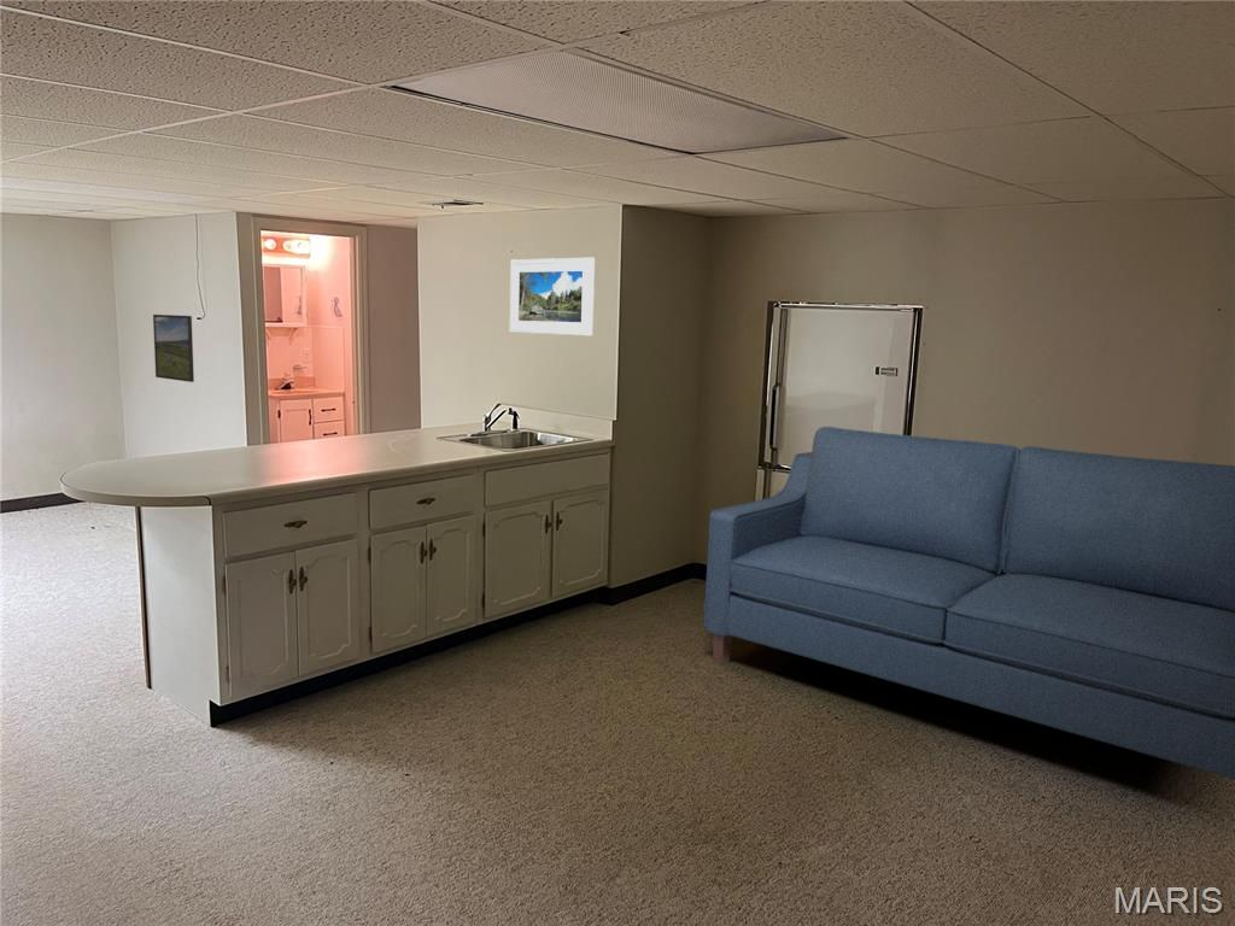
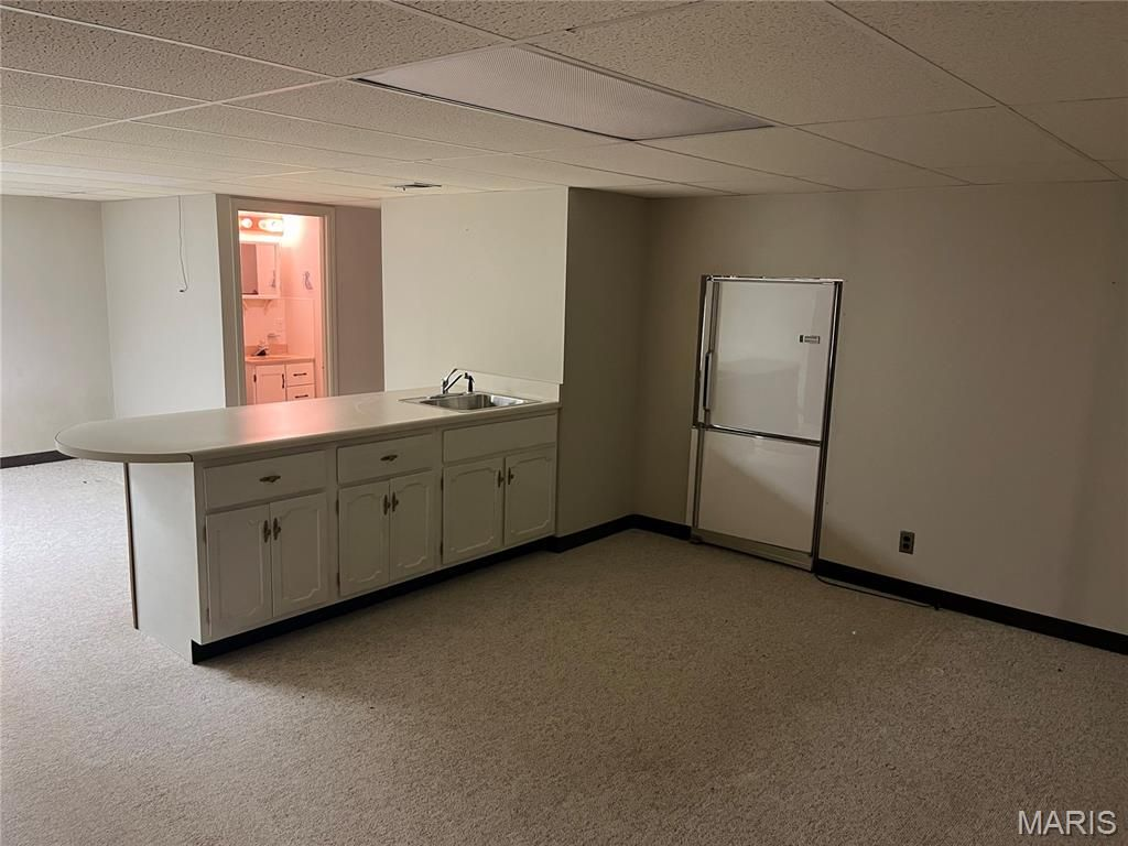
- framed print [509,257,596,336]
- sofa [702,426,1235,780]
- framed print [152,313,195,383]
